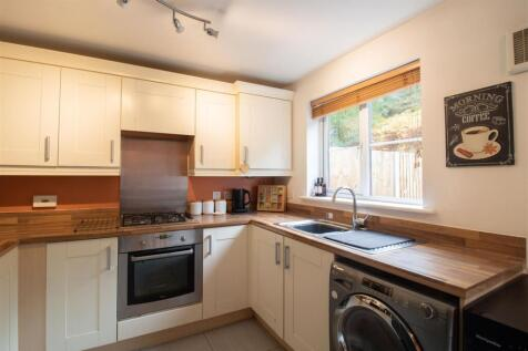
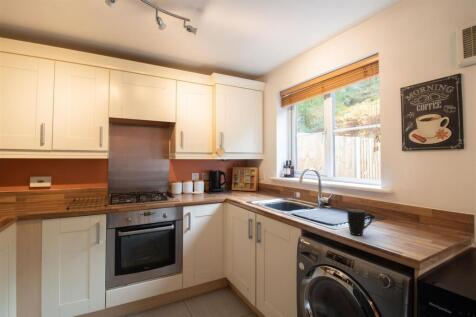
+ mug [346,208,374,236]
